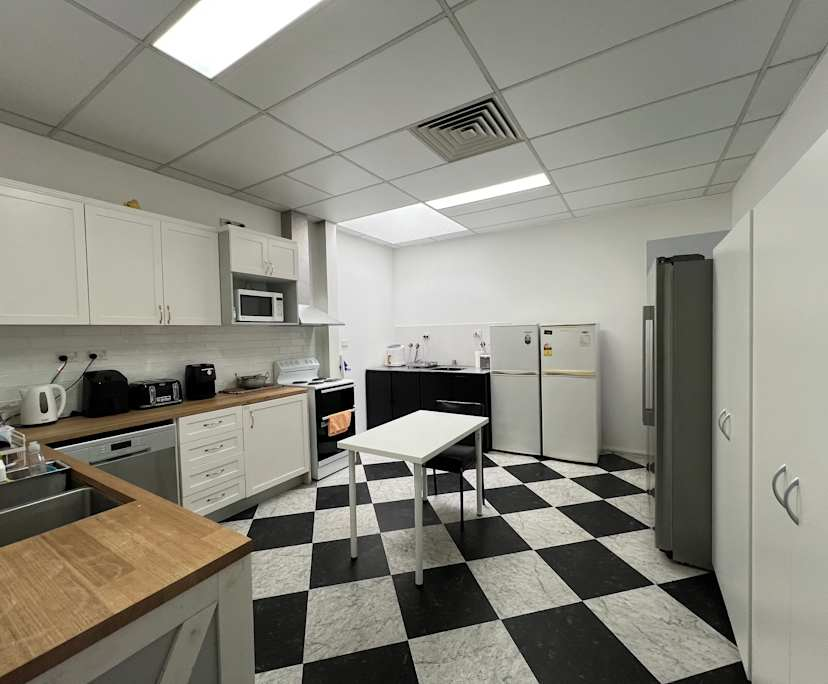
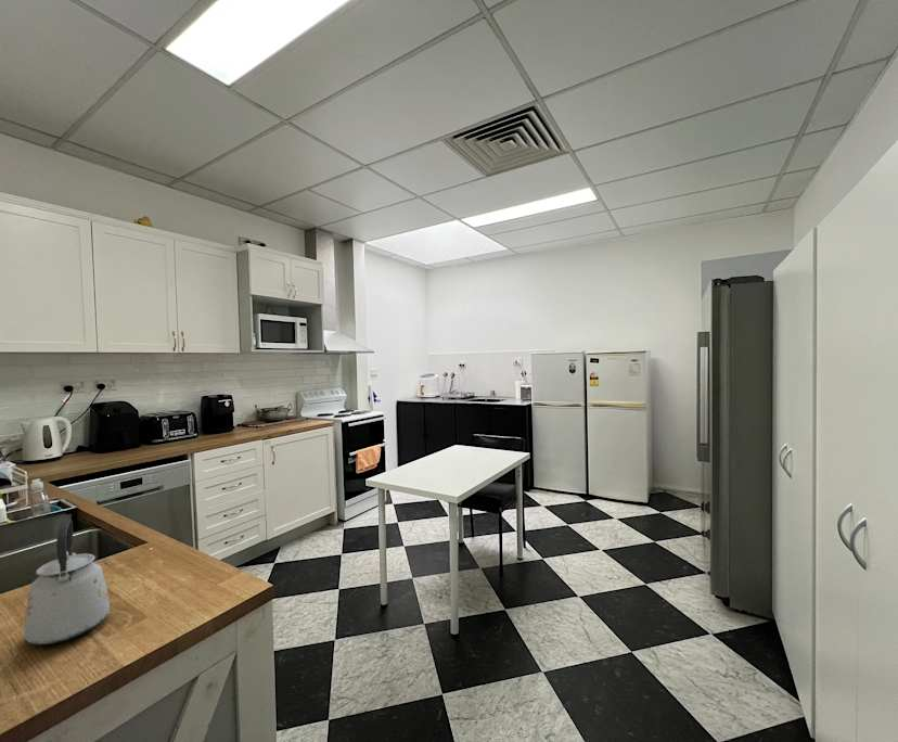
+ kettle [23,519,111,645]
